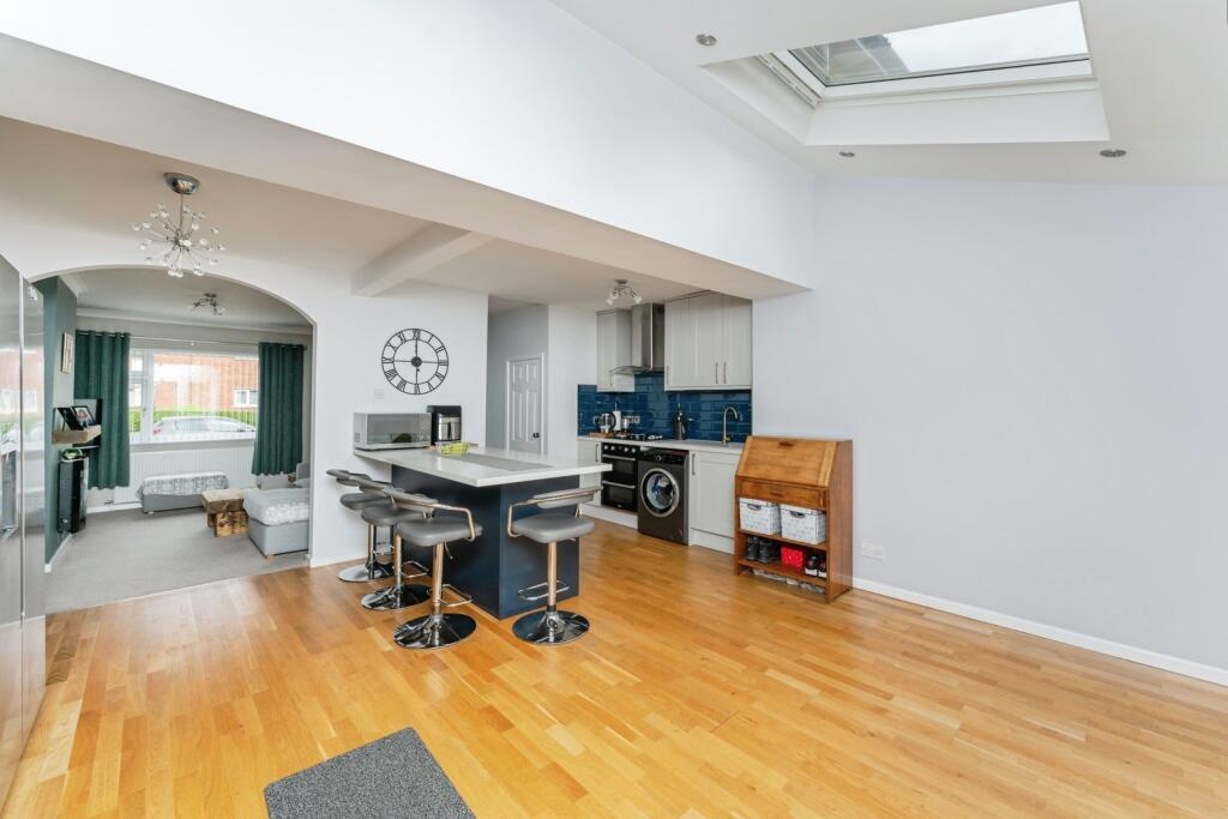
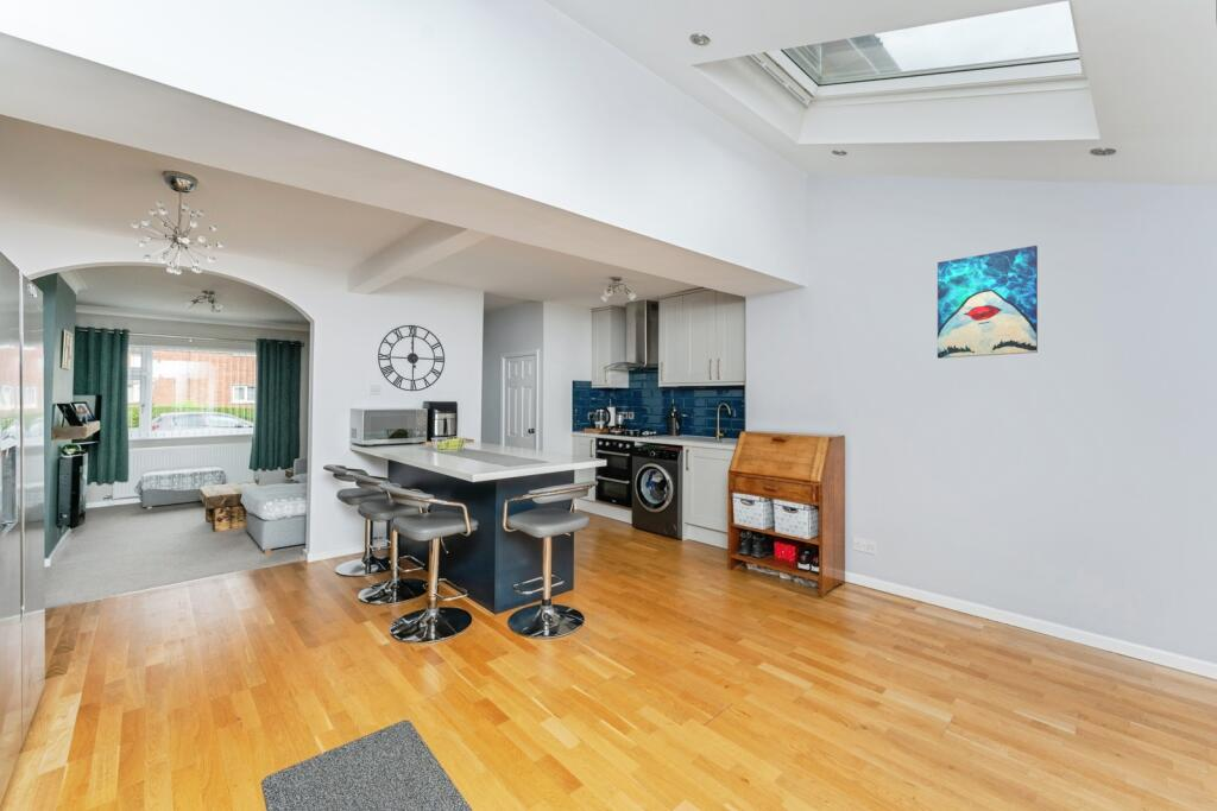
+ wall art [937,245,1039,360]
